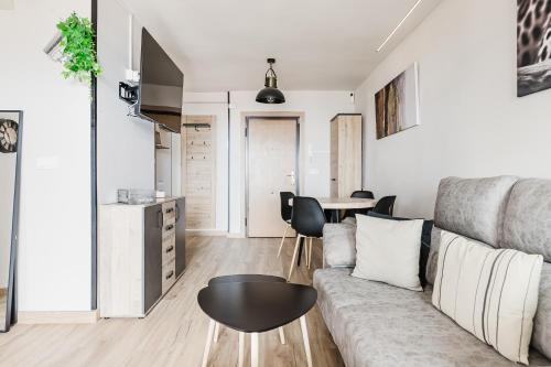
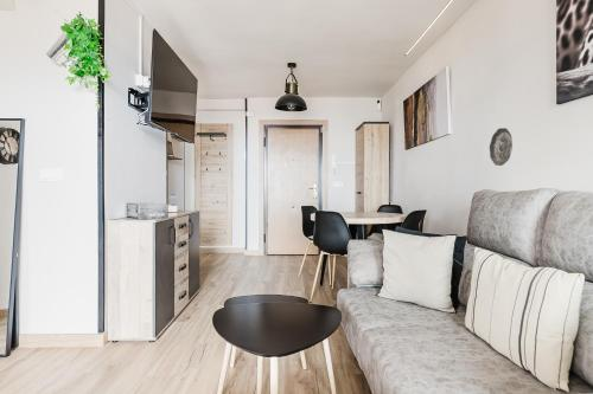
+ decorative plate [489,127,514,167]
